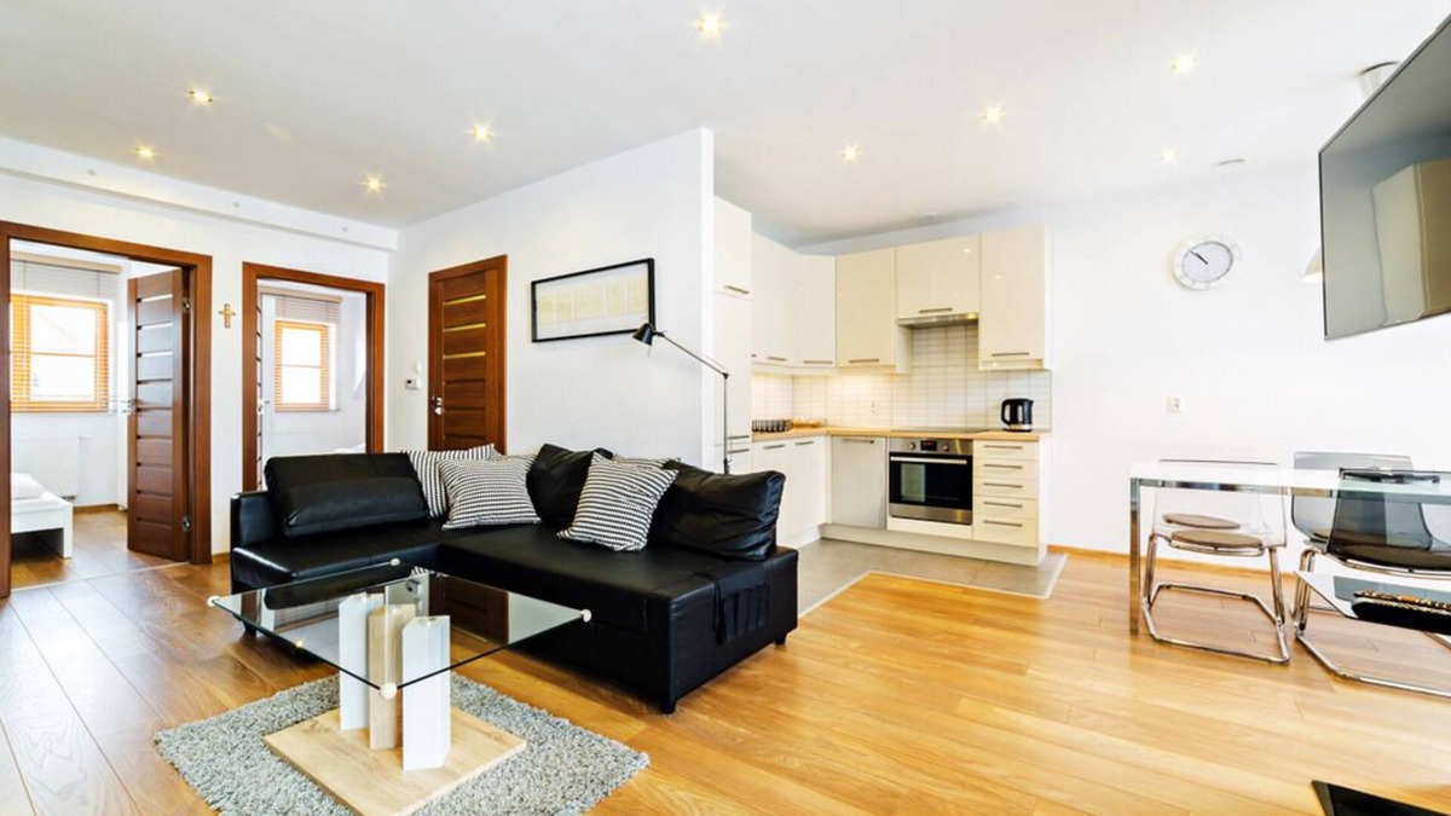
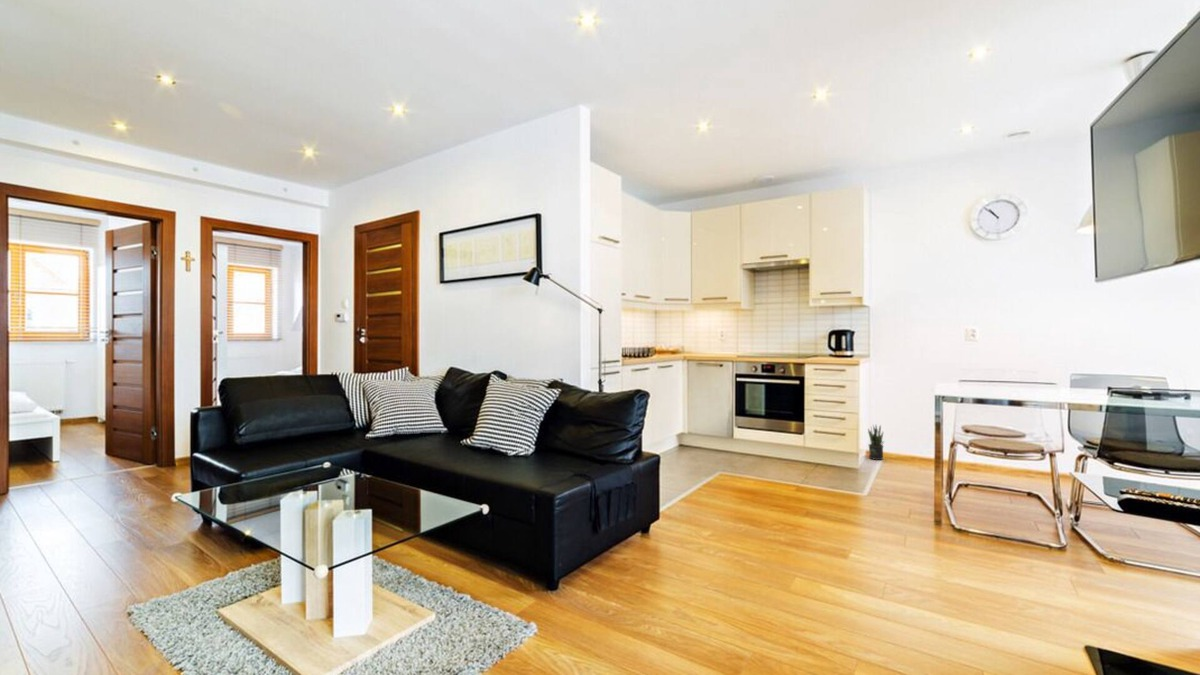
+ potted plant [867,423,886,461]
